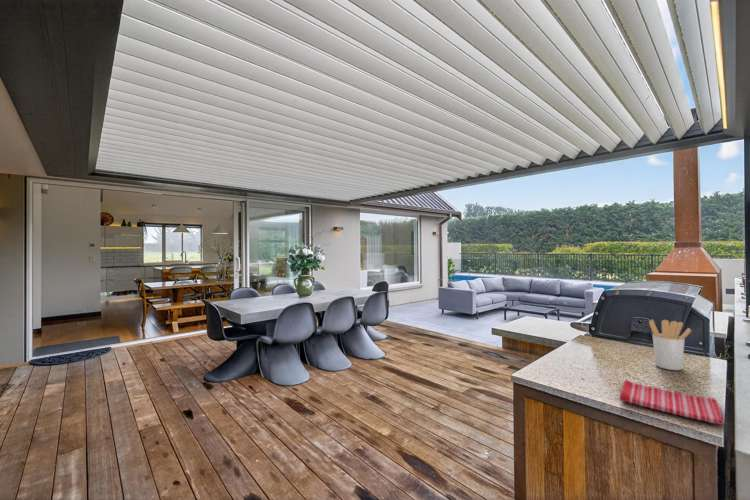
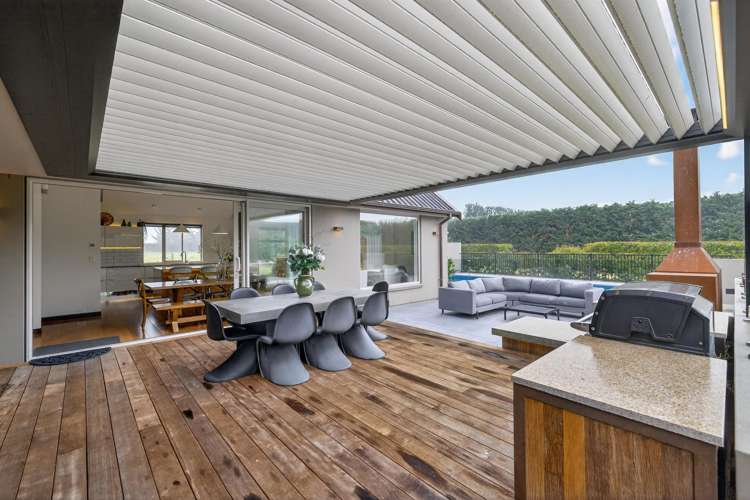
- utensil holder [648,318,693,371]
- dish towel [619,379,725,426]
